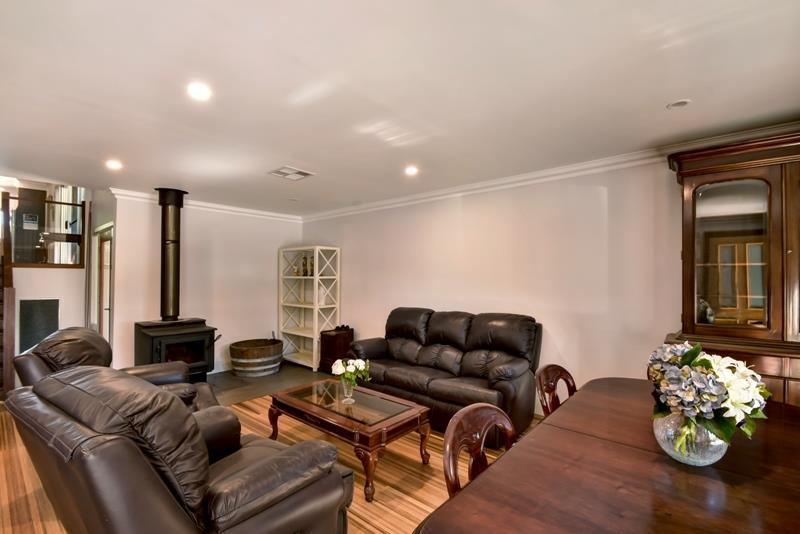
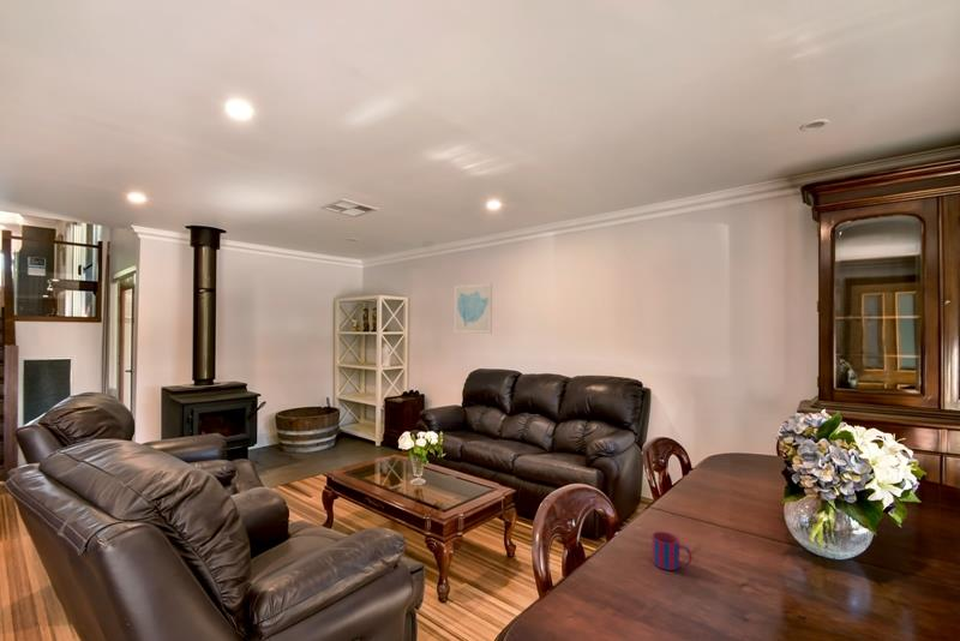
+ mug [650,531,694,571]
+ wall art [452,282,493,335]
